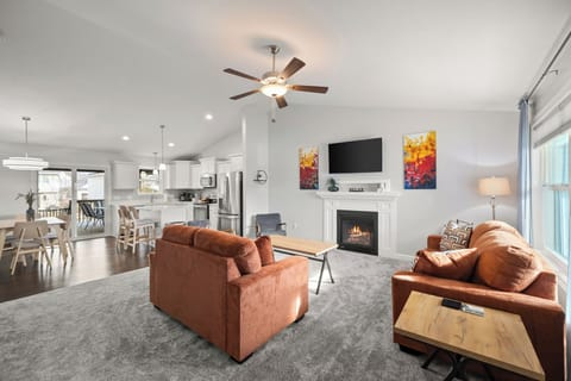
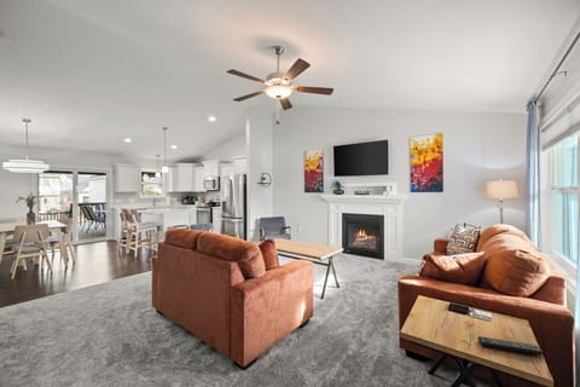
+ remote control [477,335,545,357]
